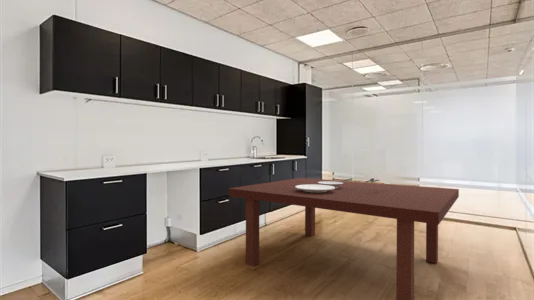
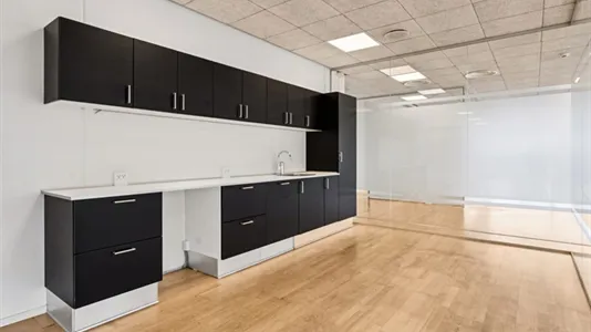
- dining table [228,177,460,300]
